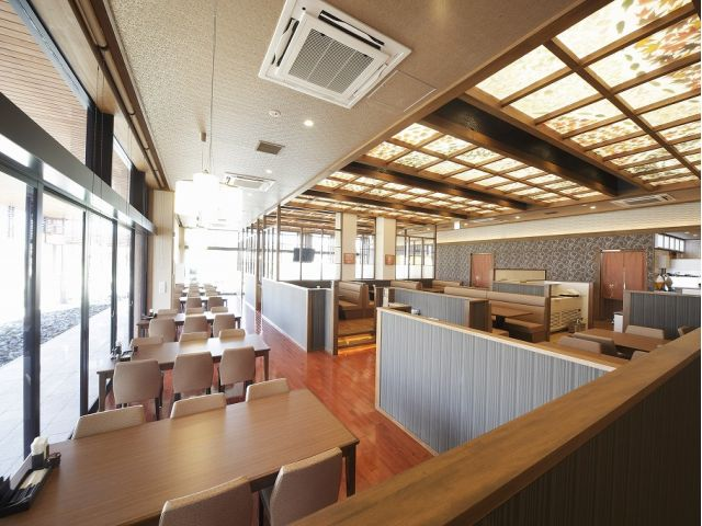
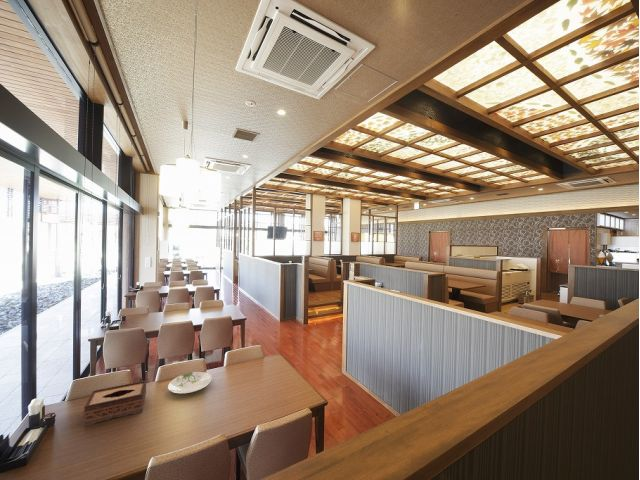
+ plate [167,371,213,395]
+ tissue box [83,380,147,427]
